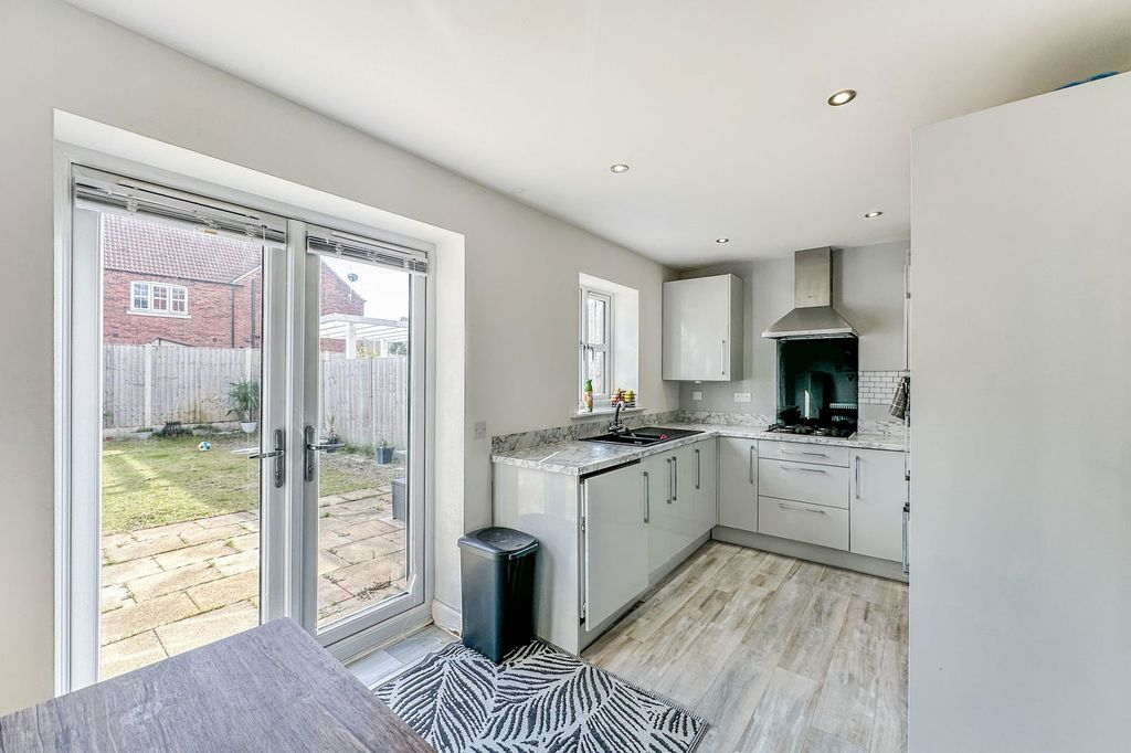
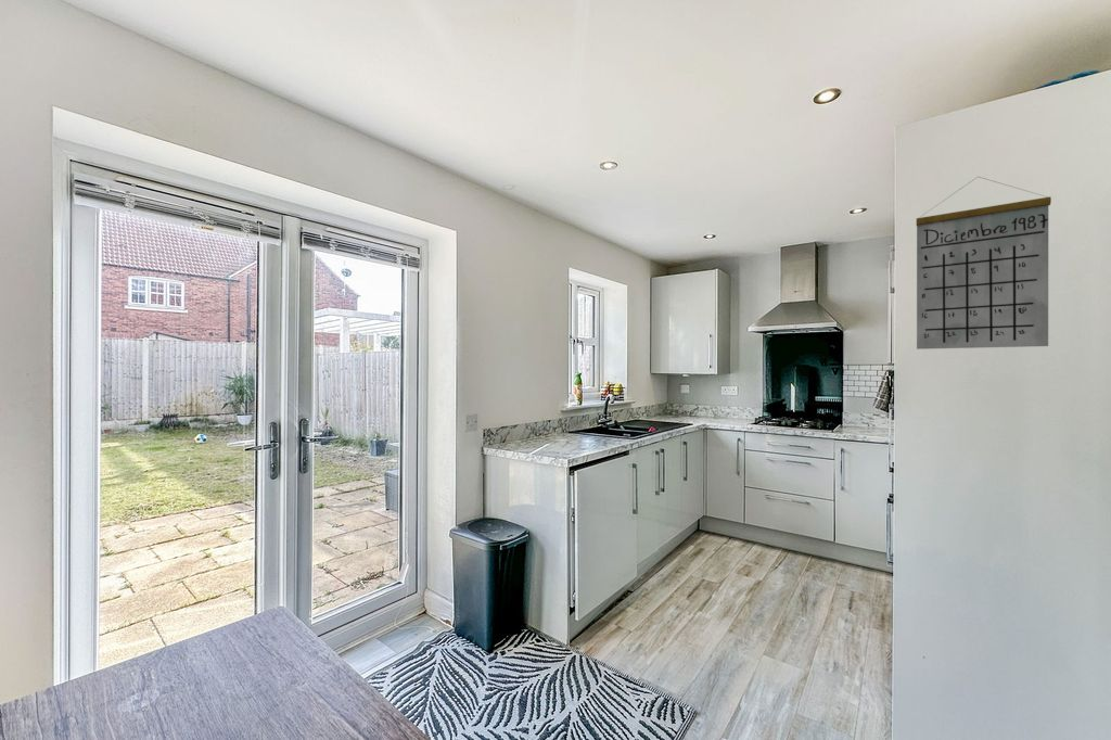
+ calendar [916,176,1052,350]
